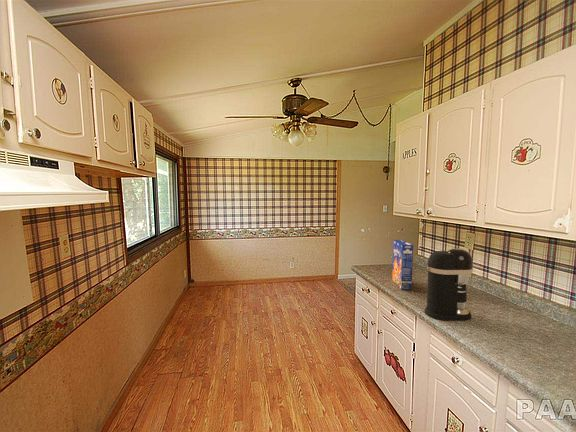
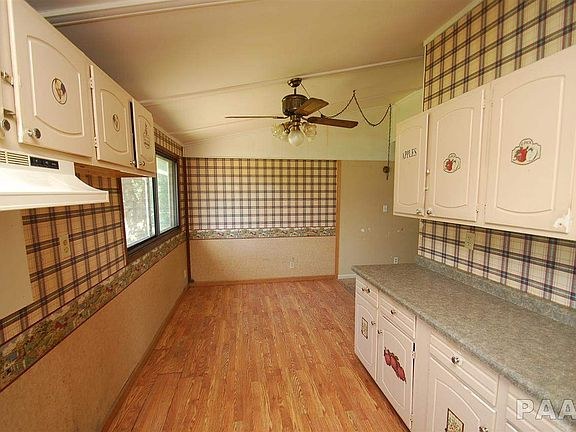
- cereal box [391,239,414,291]
- coffee maker [424,247,474,322]
